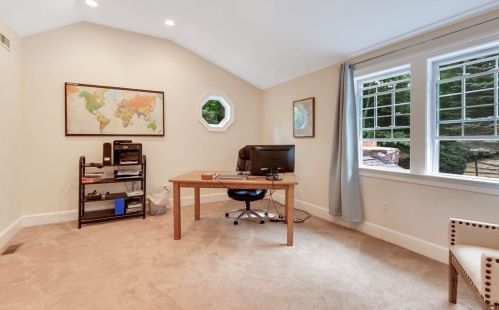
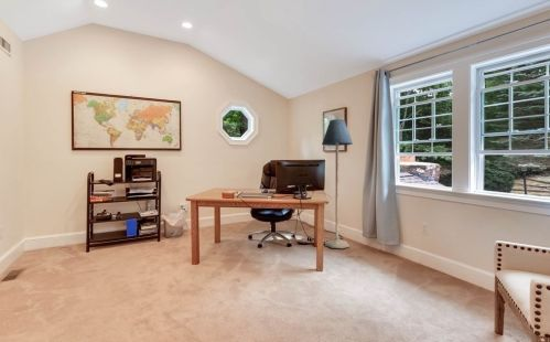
+ floor lamp [321,118,354,249]
